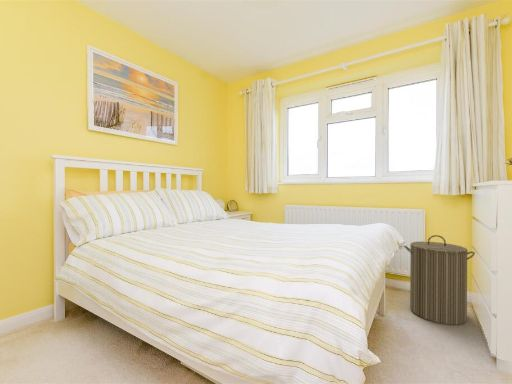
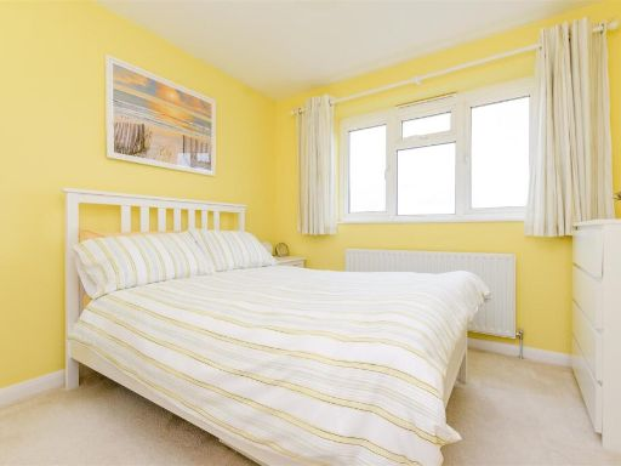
- laundry hamper [403,234,476,326]
